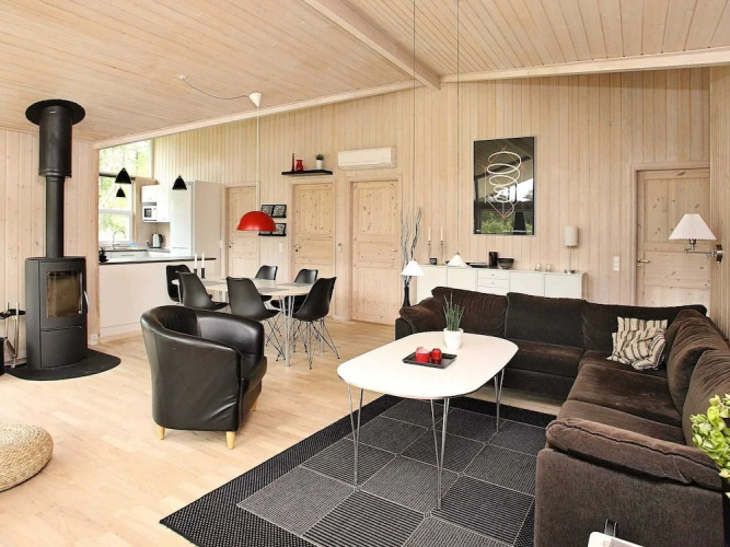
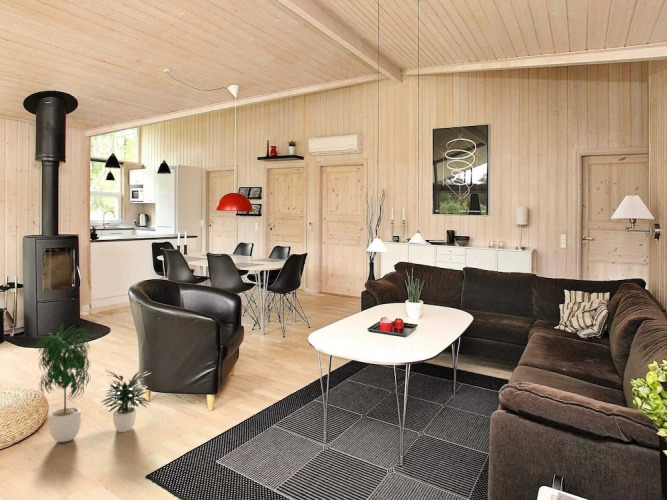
+ potted plant [34,322,151,443]
